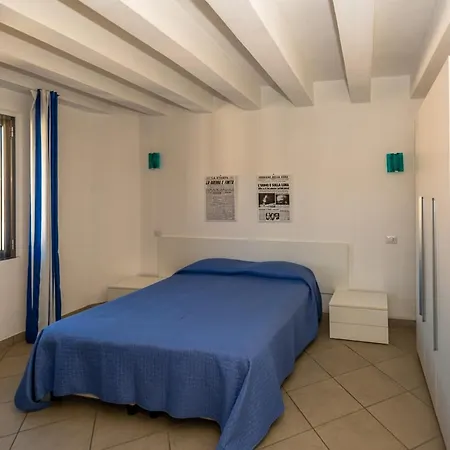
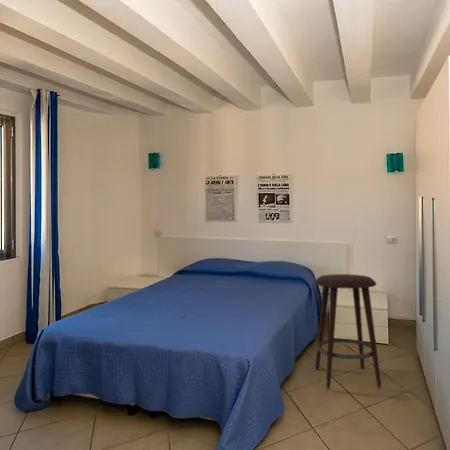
+ stool [314,273,382,390]
